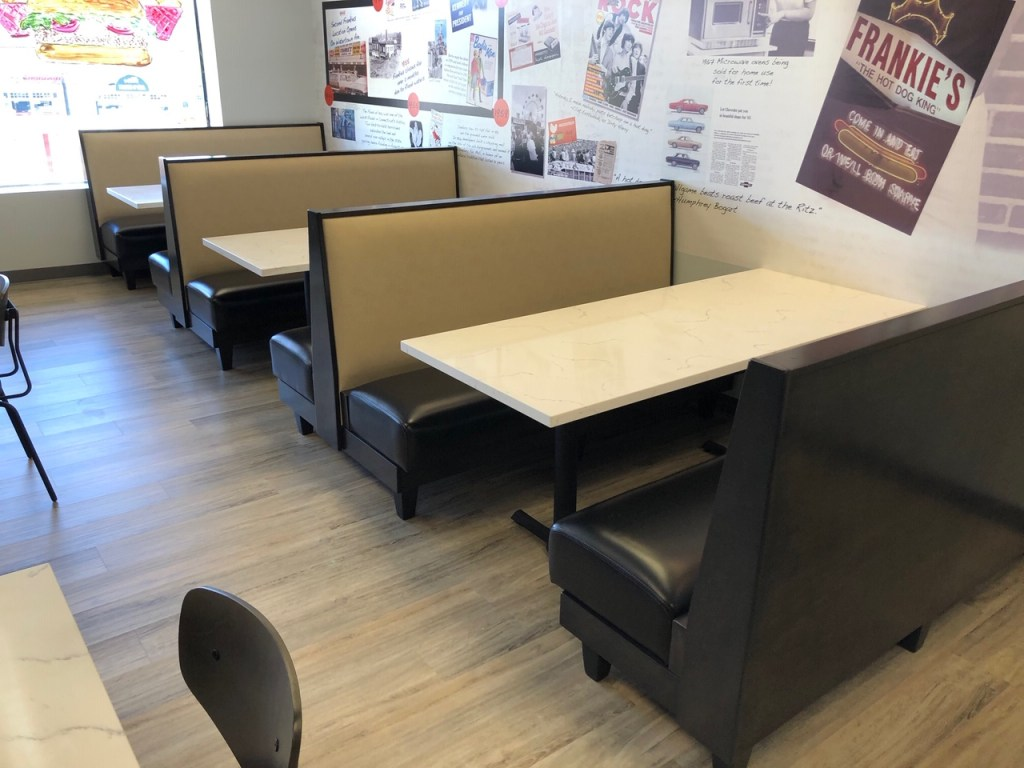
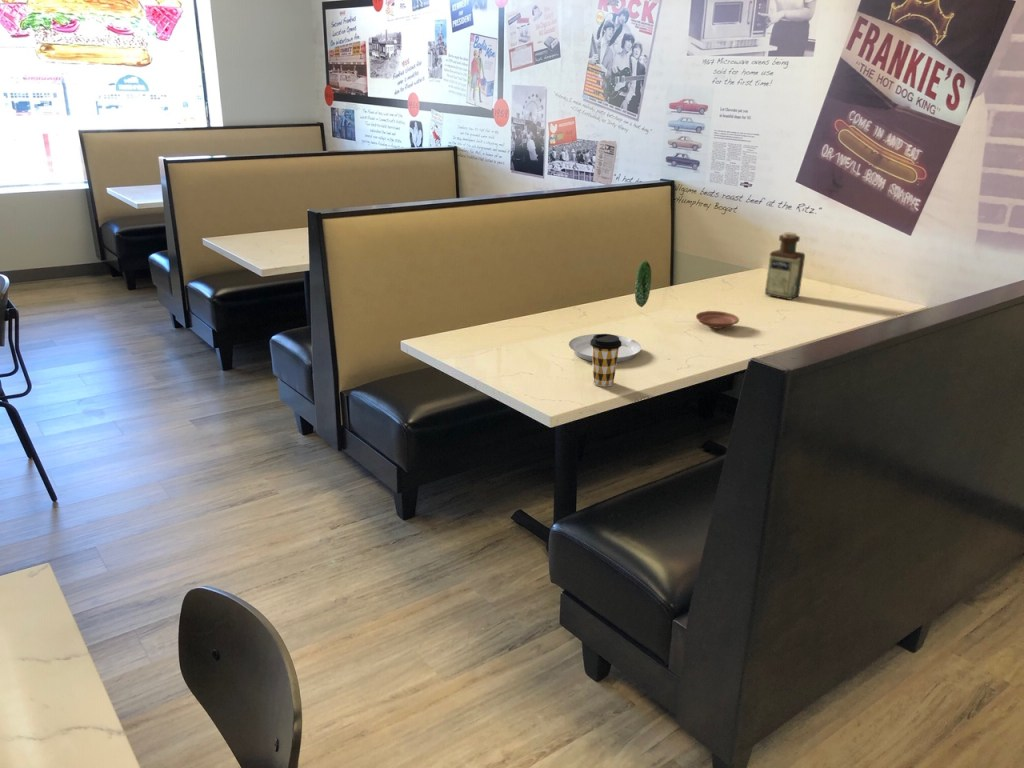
+ bottle [764,232,806,301]
+ plate [568,260,652,363]
+ coffee cup [590,333,621,388]
+ plate [695,310,740,329]
